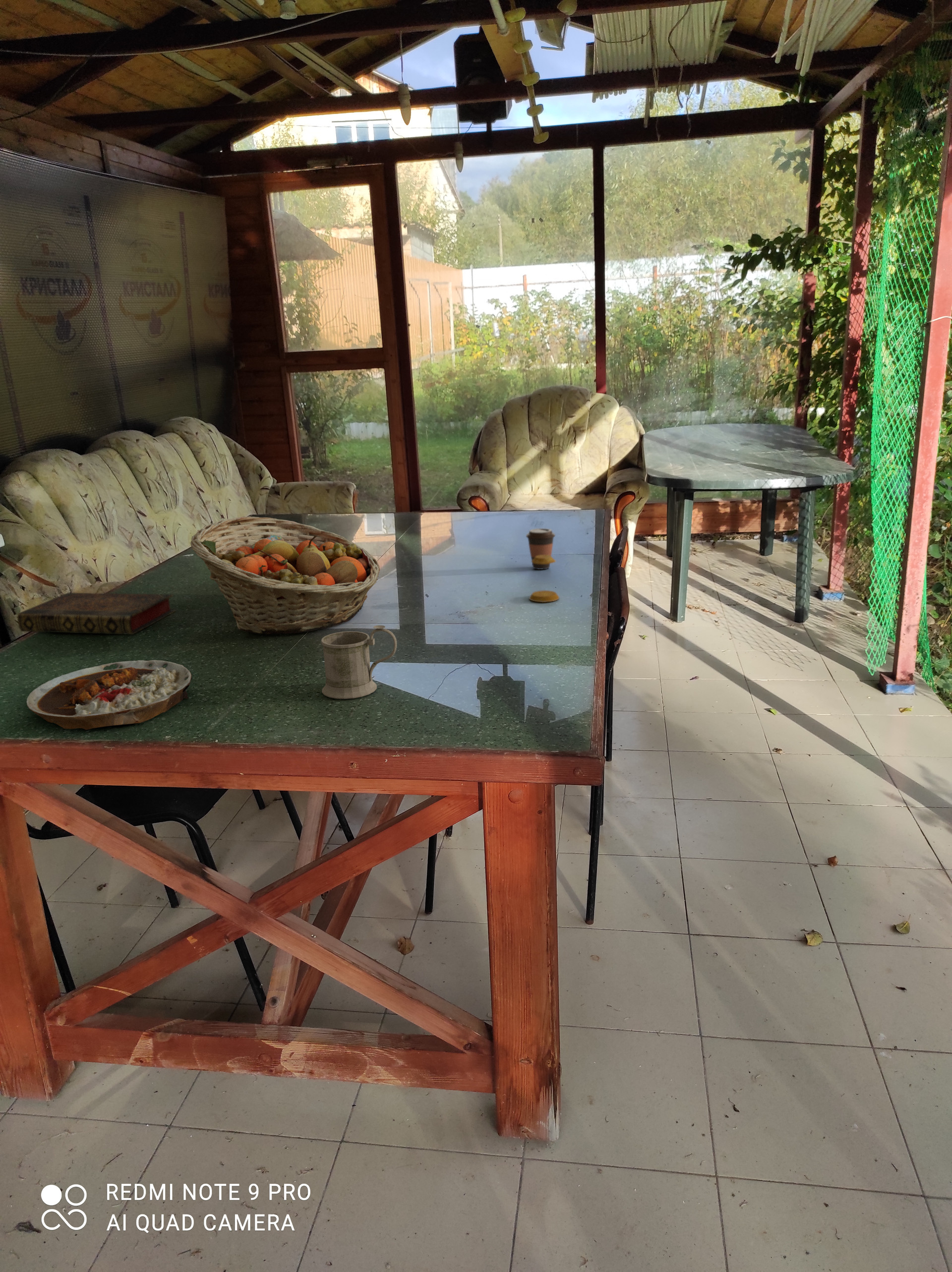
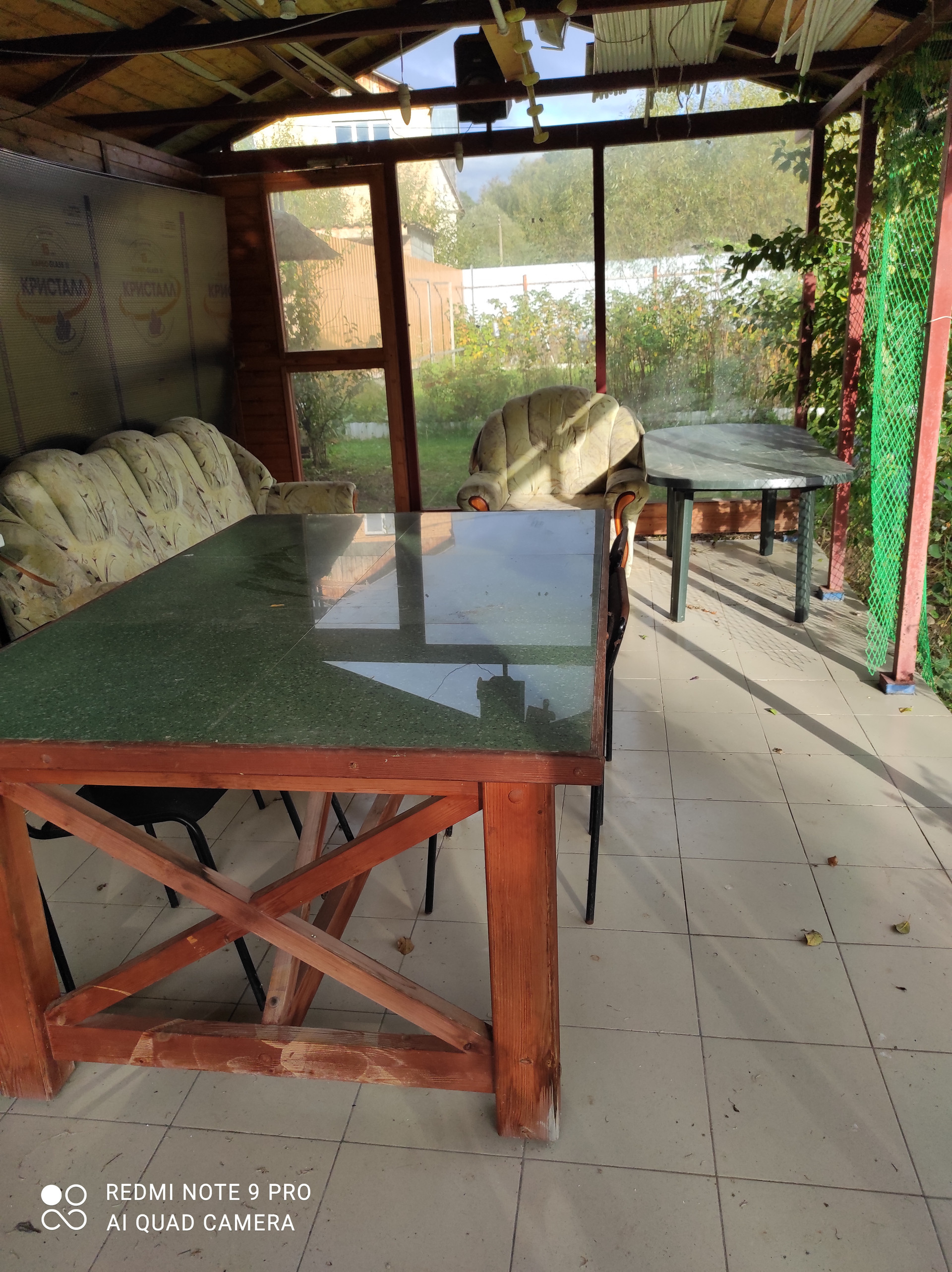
- book [17,592,176,635]
- fruit basket [190,516,380,635]
- plate [26,660,193,730]
- salt shaker [529,555,560,603]
- coffee cup [526,528,556,570]
- mug [321,625,397,699]
